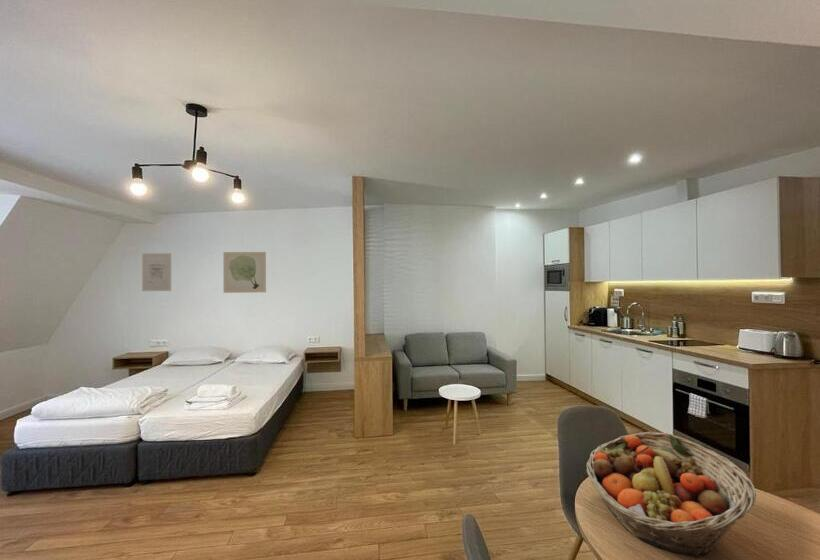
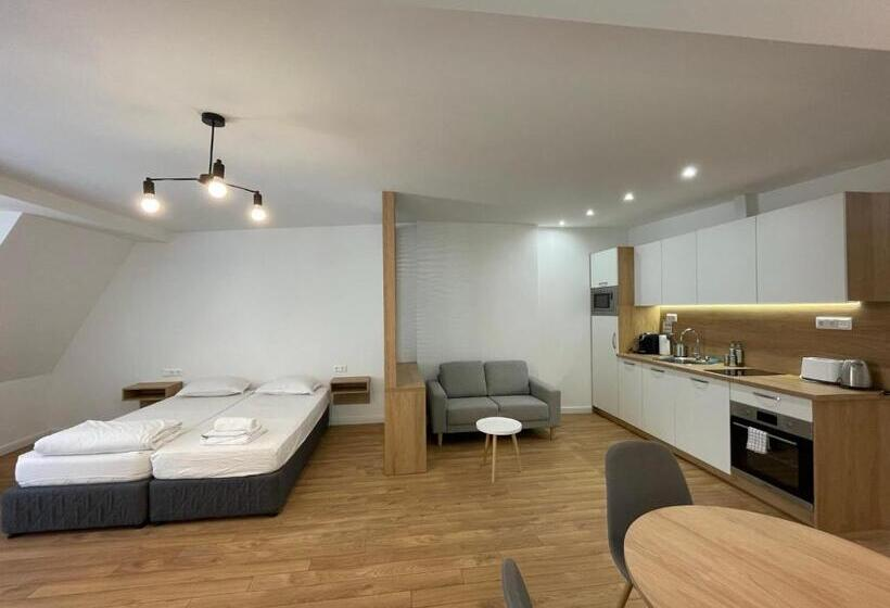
- fruit basket [585,431,757,560]
- wall art [222,251,267,294]
- wall art [141,252,172,292]
